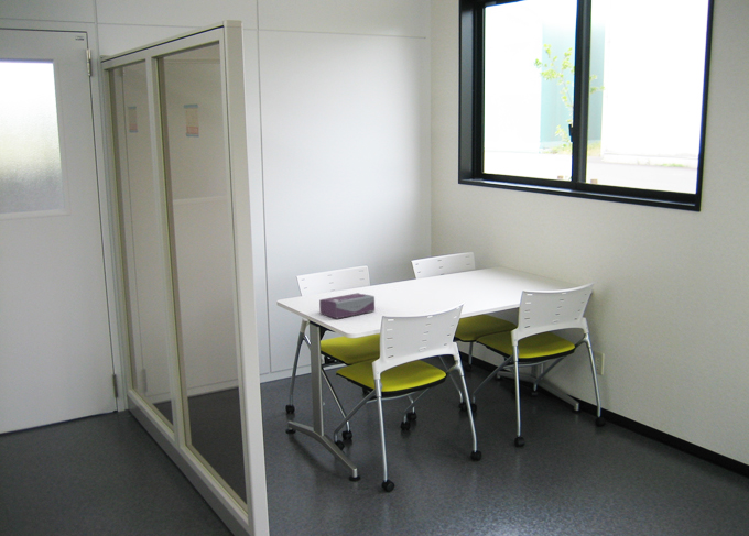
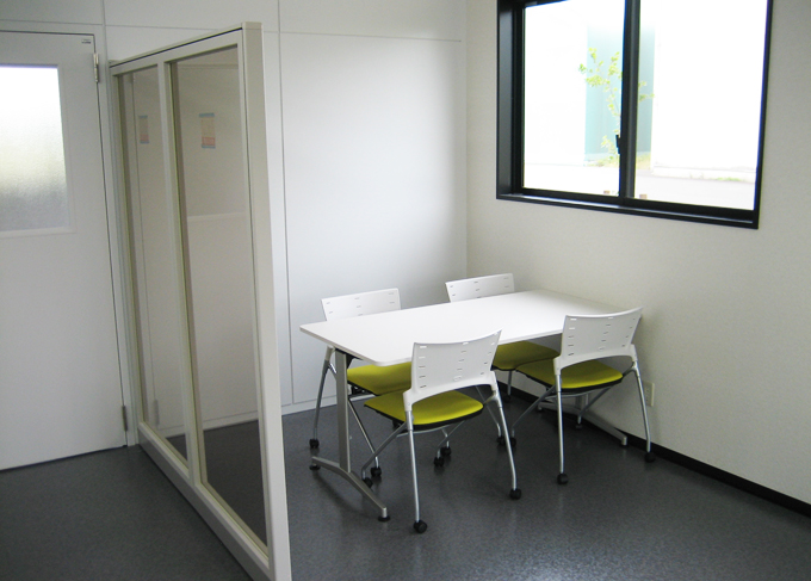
- tissue box [318,292,376,320]
